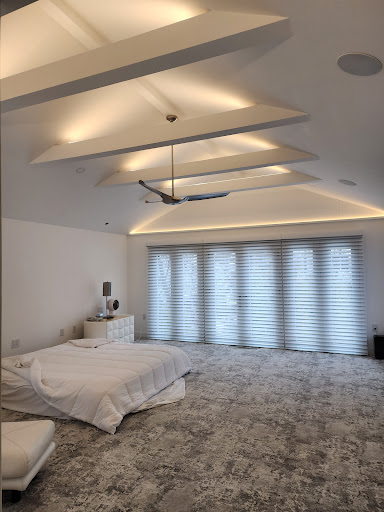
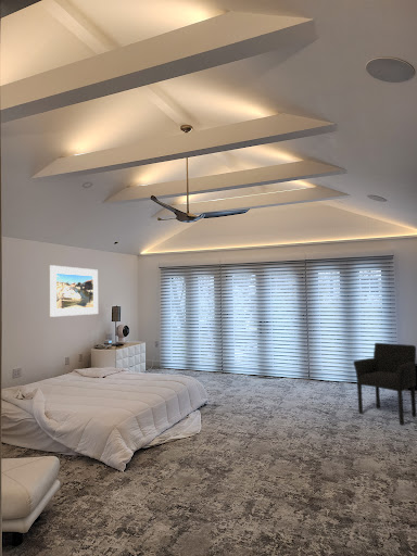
+ armchair [352,342,417,426]
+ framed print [49,264,99,318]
